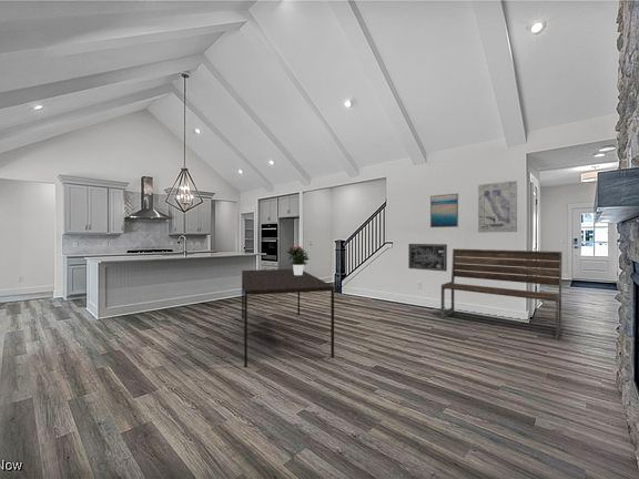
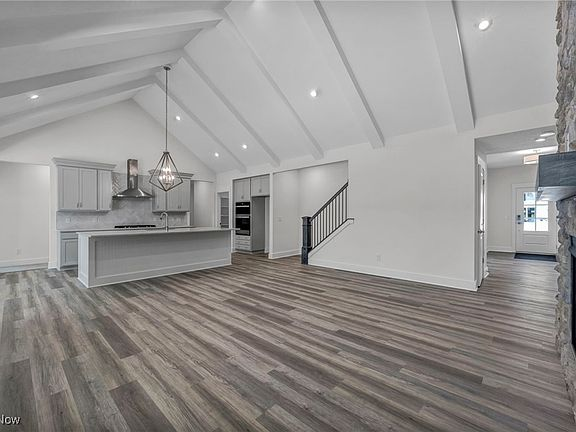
- wall art [477,180,518,234]
- wall art [429,192,459,228]
- bench [440,248,564,340]
- dining table [241,268,335,368]
- wall art [407,243,448,273]
- potted flower [286,245,311,275]
